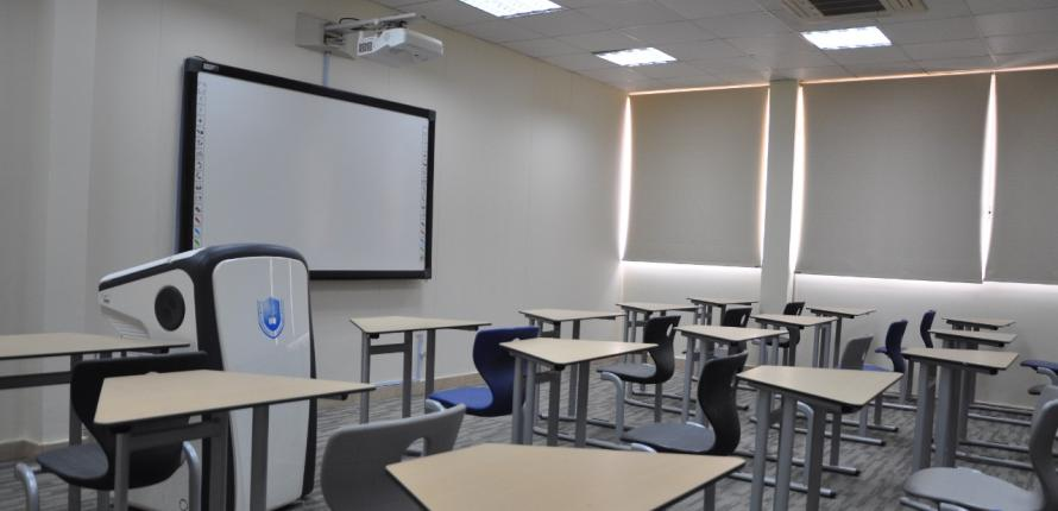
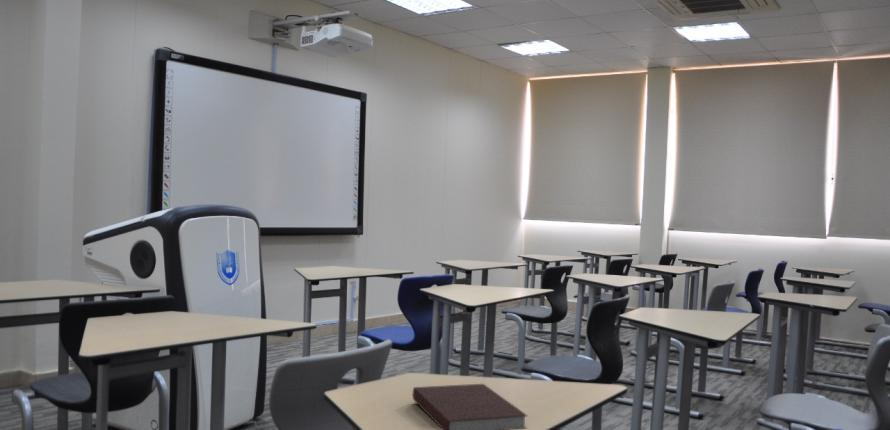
+ notebook [412,383,529,430]
